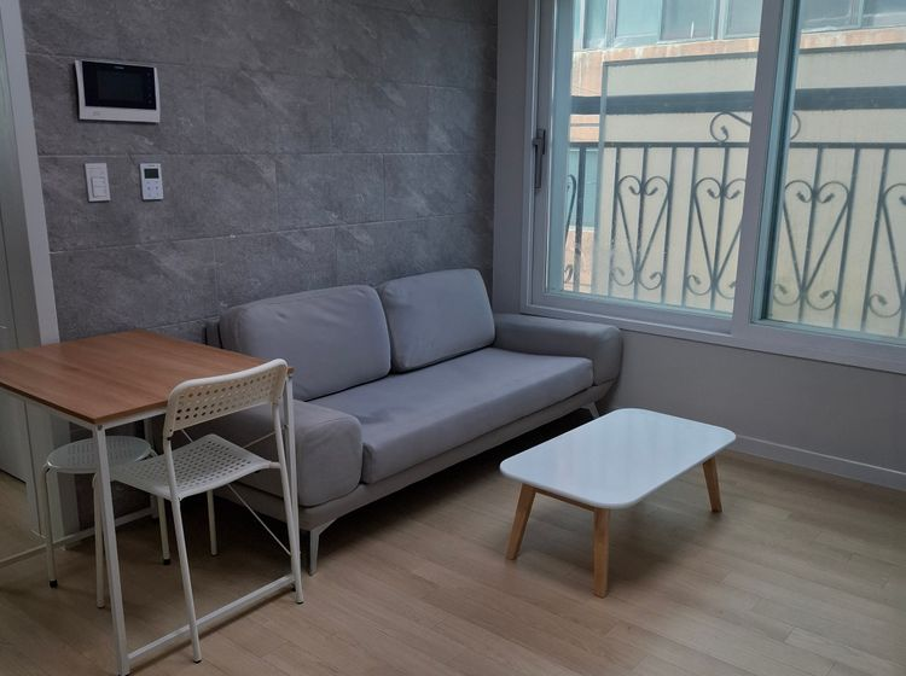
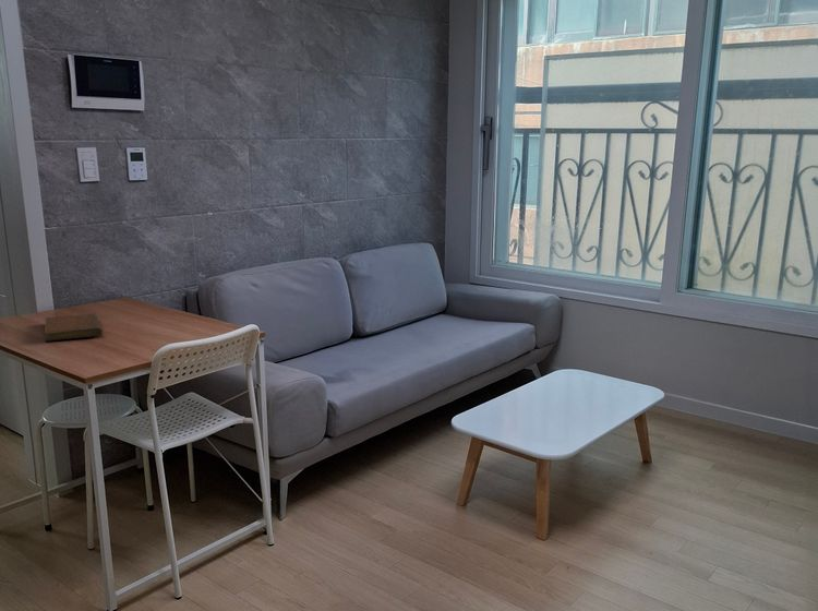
+ notebook [44,312,103,342]
